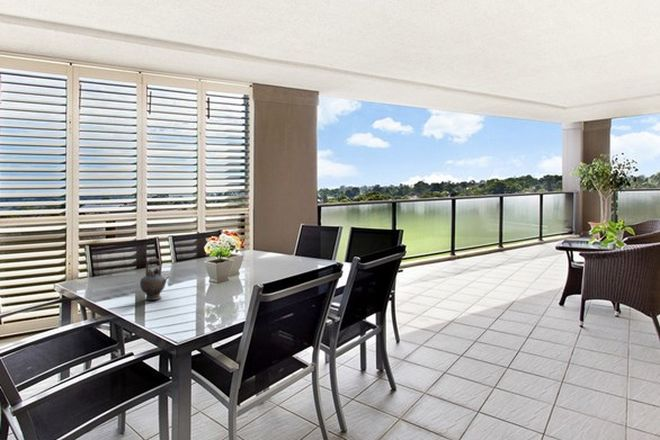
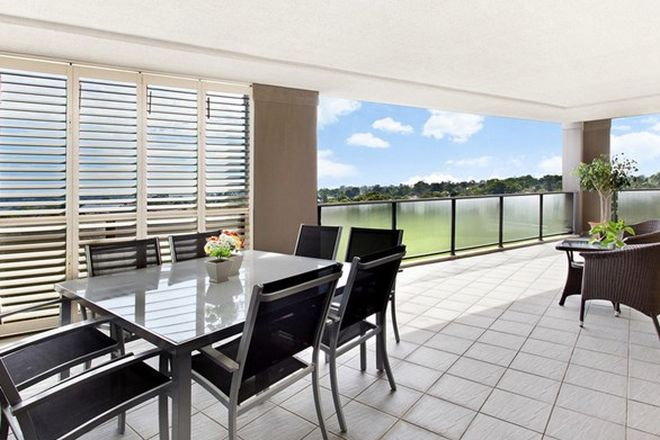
- teapot [139,257,171,301]
